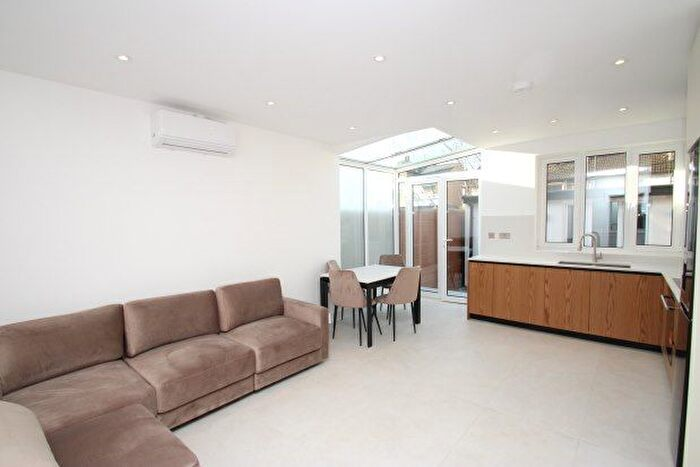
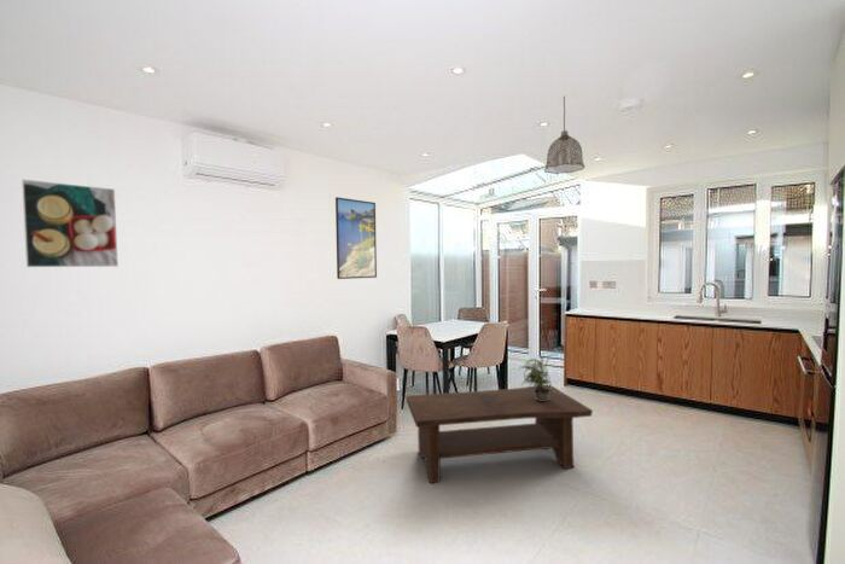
+ pendant lamp [543,95,587,175]
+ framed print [21,179,120,268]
+ potted plant [518,353,559,401]
+ coffee table [406,384,594,484]
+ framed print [334,196,378,280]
